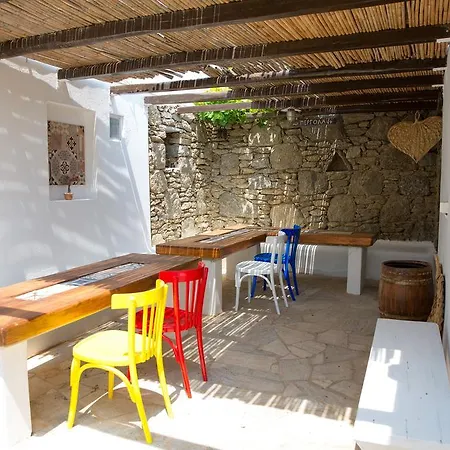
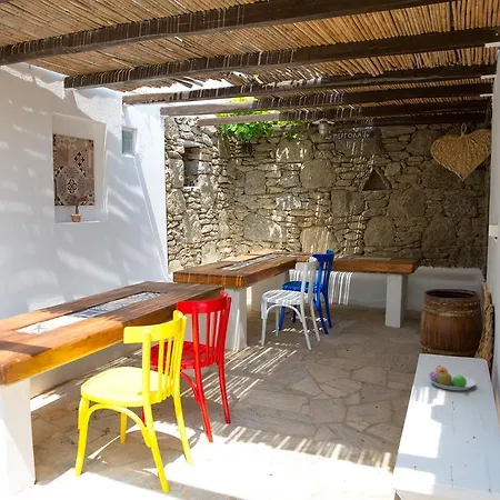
+ fruit bowl [428,364,477,391]
